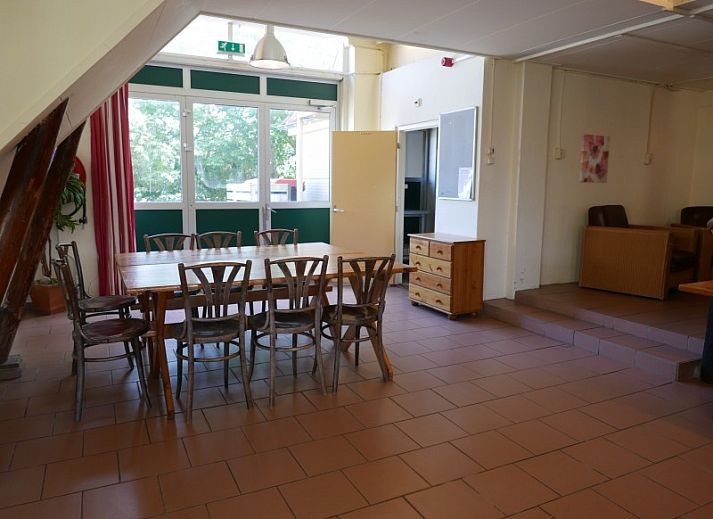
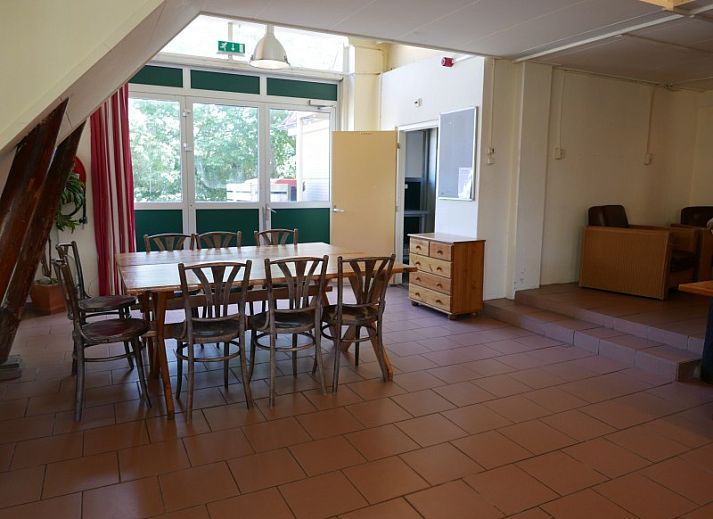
- wall art [578,133,611,184]
